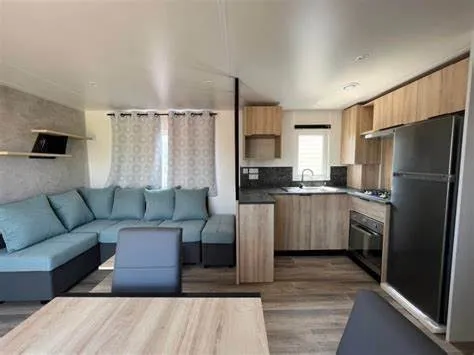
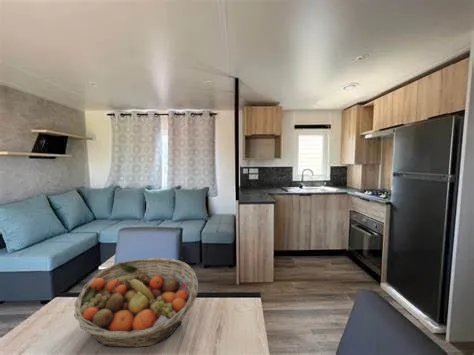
+ fruit basket [73,257,199,349]
